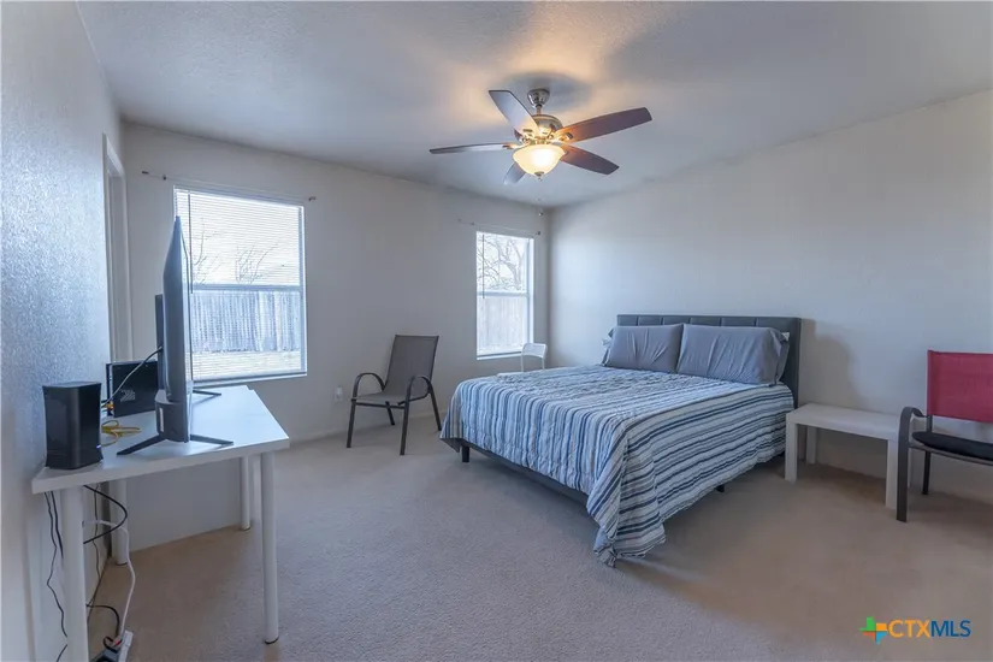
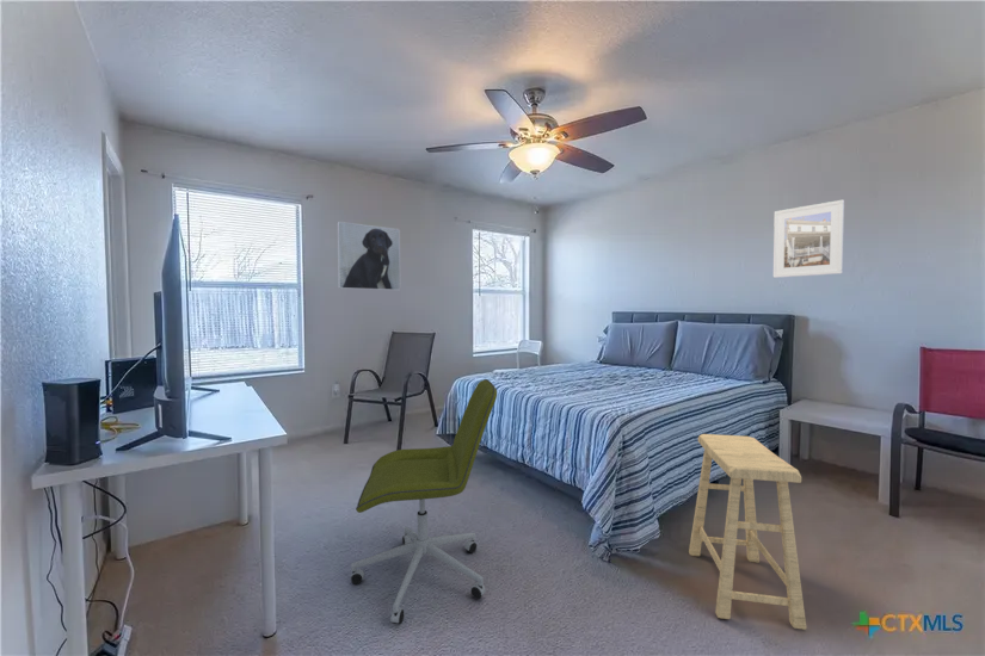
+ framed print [772,199,845,279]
+ stool [688,433,807,631]
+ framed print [337,221,401,291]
+ office chair [349,378,498,625]
